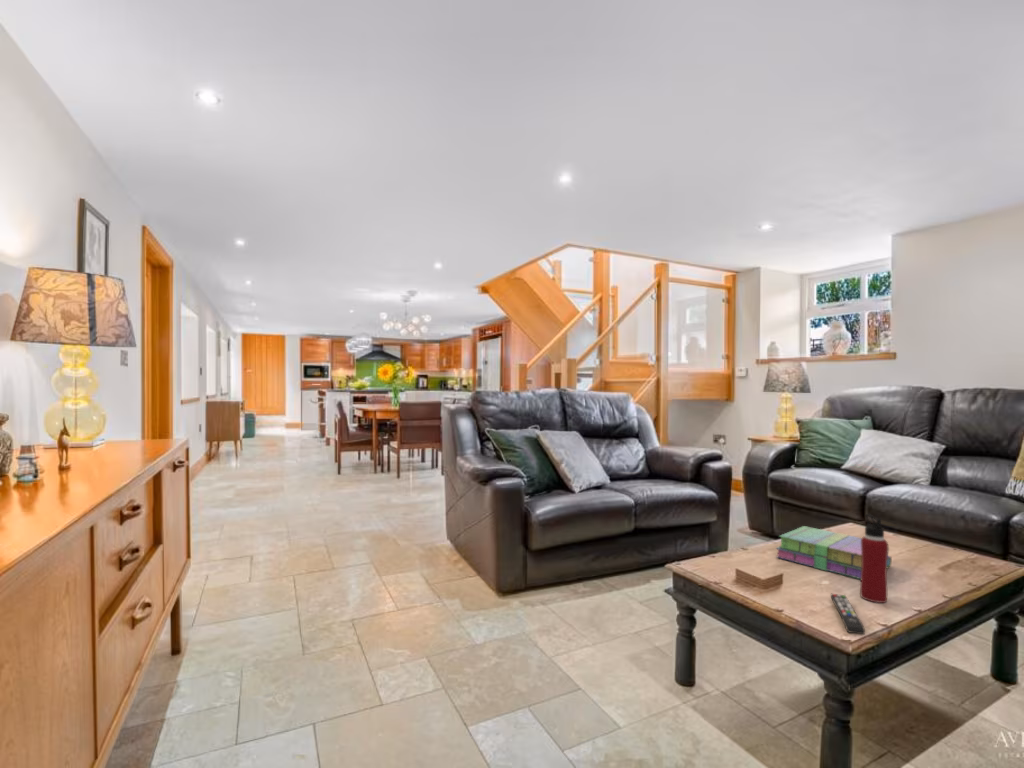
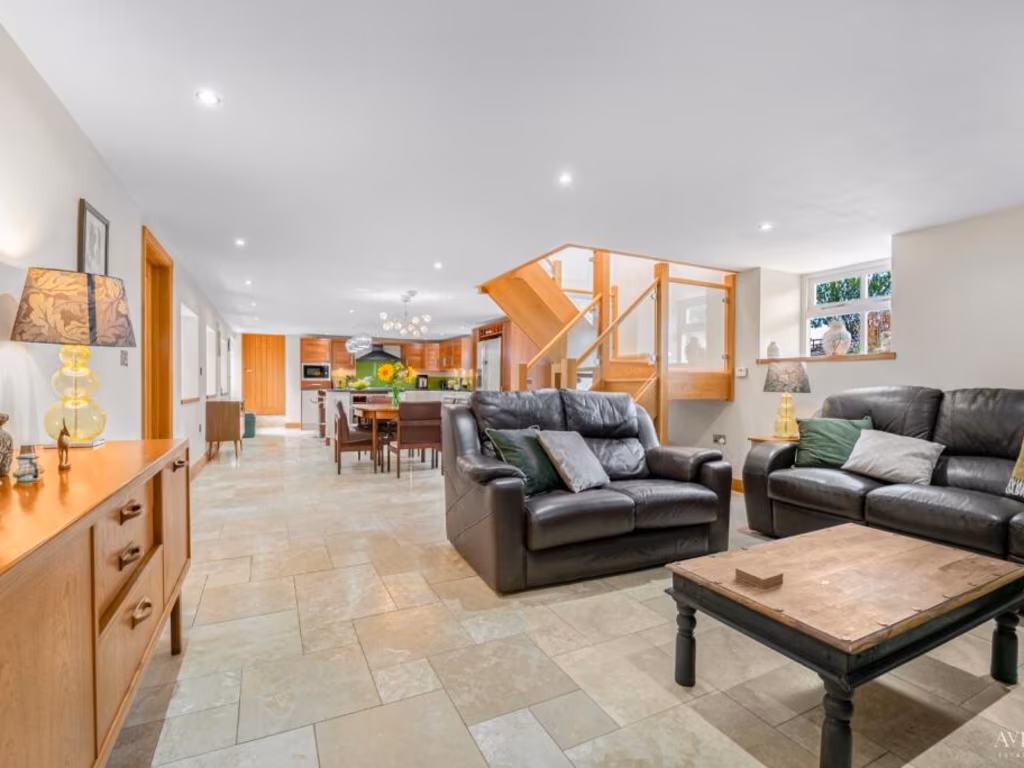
- water bottle [859,513,889,604]
- remote control [830,593,866,636]
- books [775,525,893,580]
